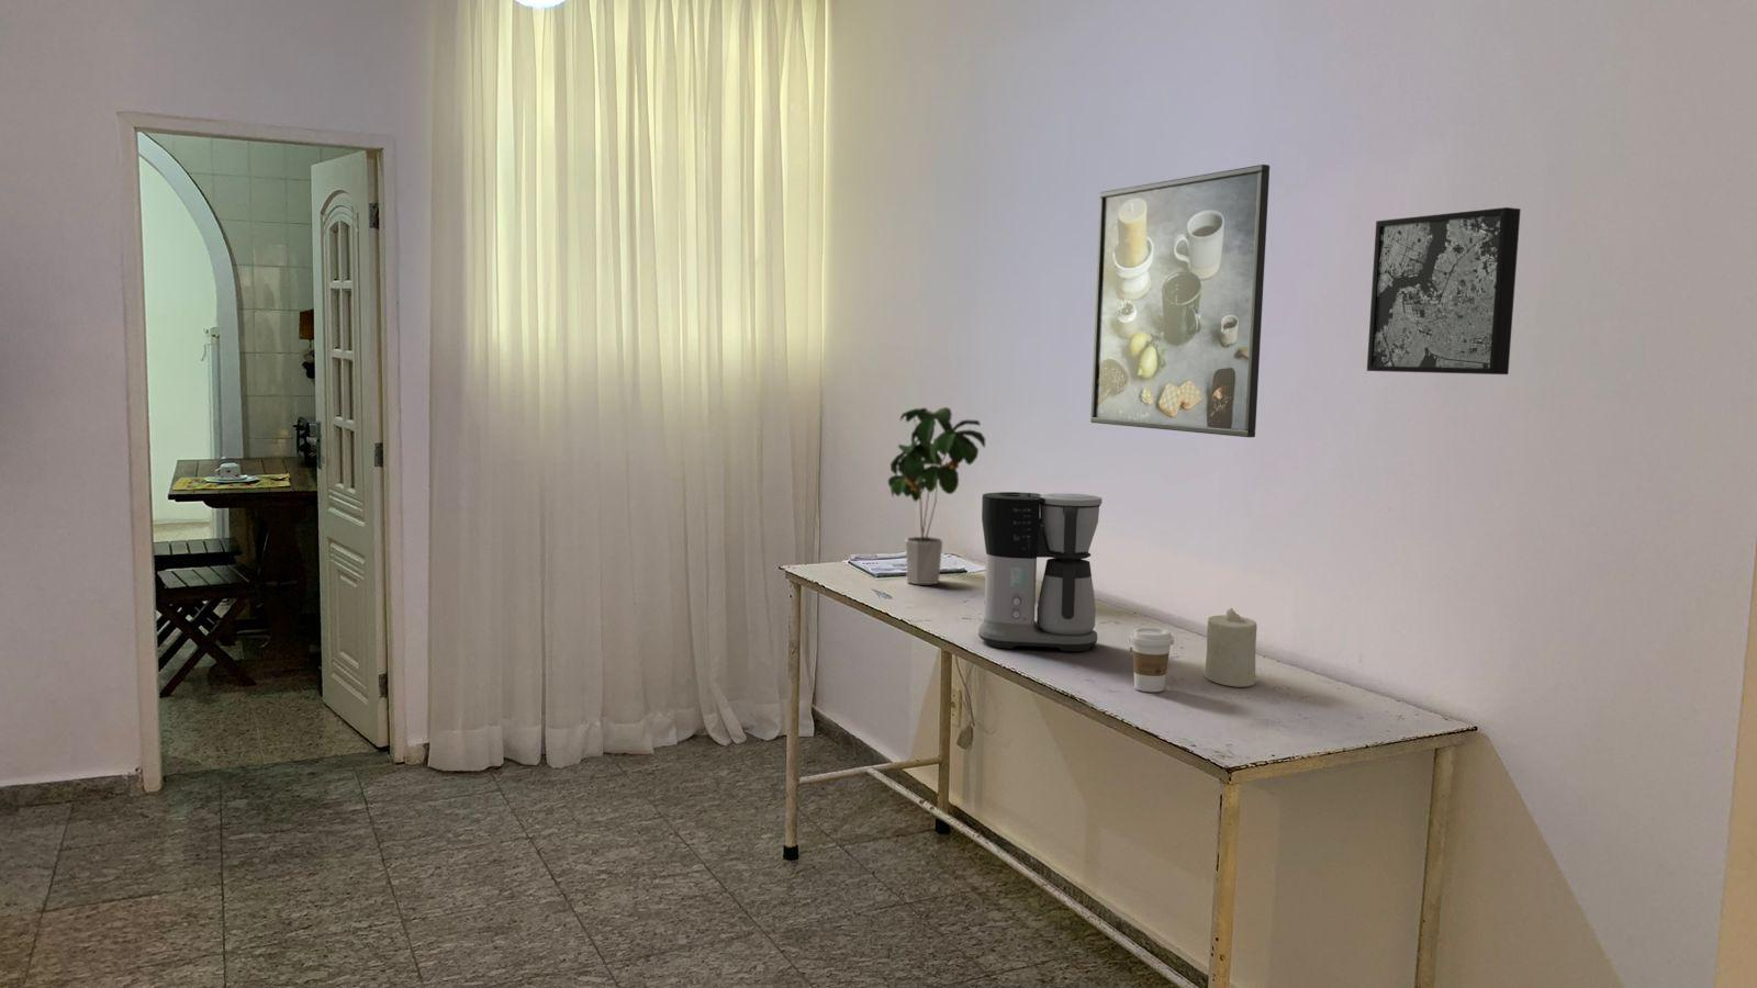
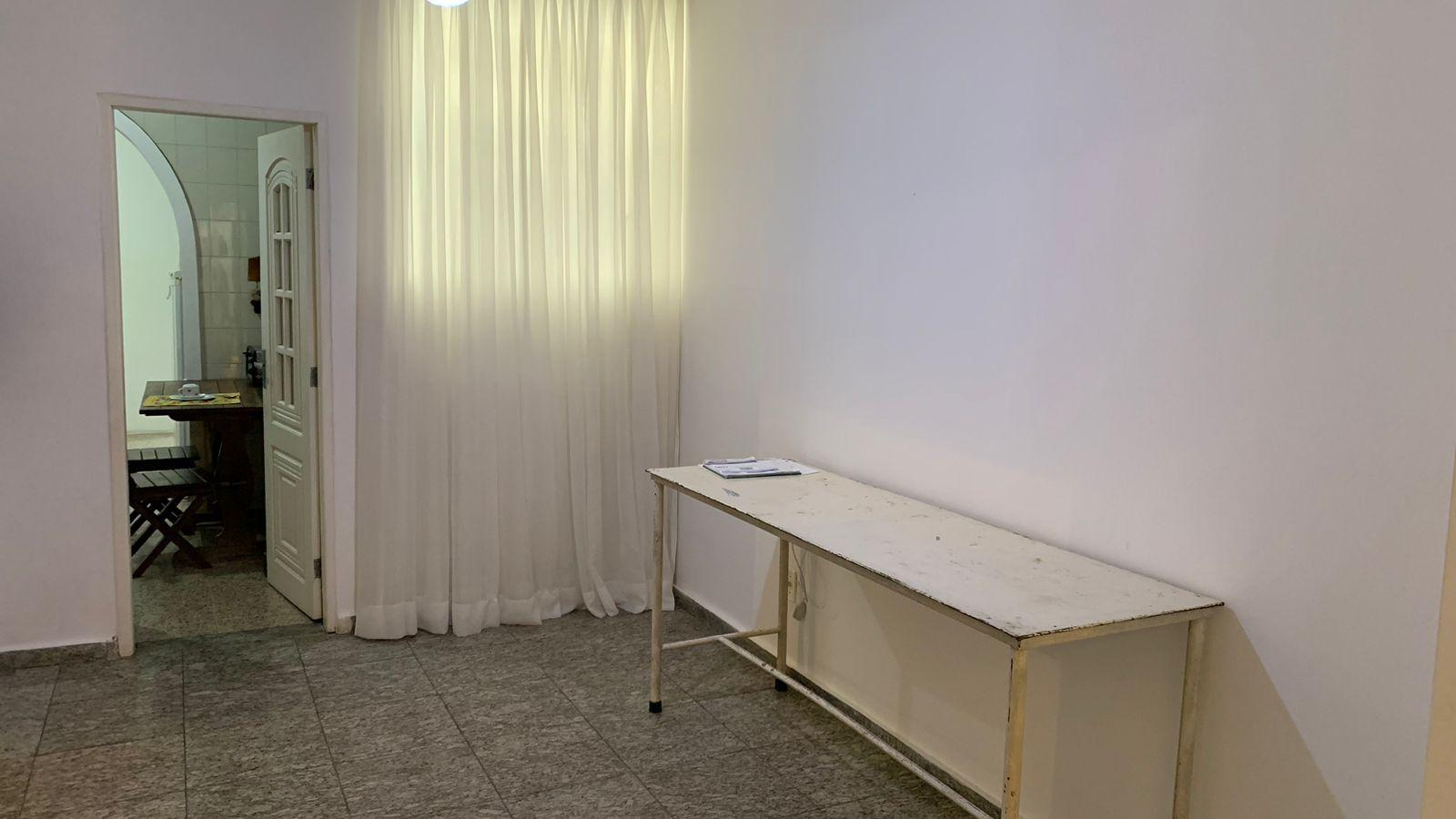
- coffee maker [977,491,1103,653]
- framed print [1090,164,1271,438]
- potted plant [887,407,986,585]
- coffee cup [1128,626,1175,692]
- candle [1203,607,1259,689]
- wall art [1366,206,1522,375]
